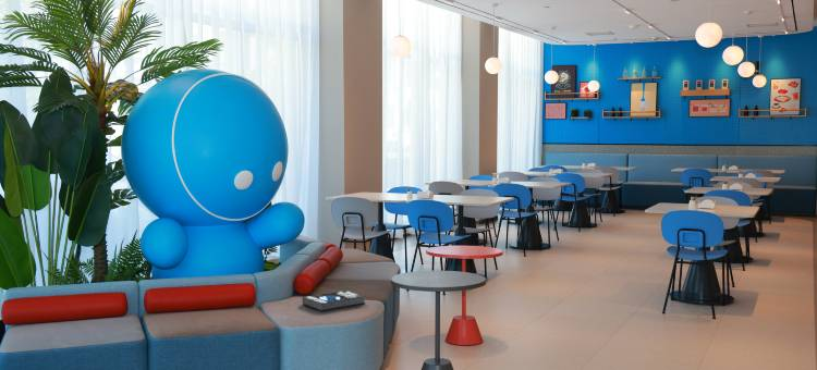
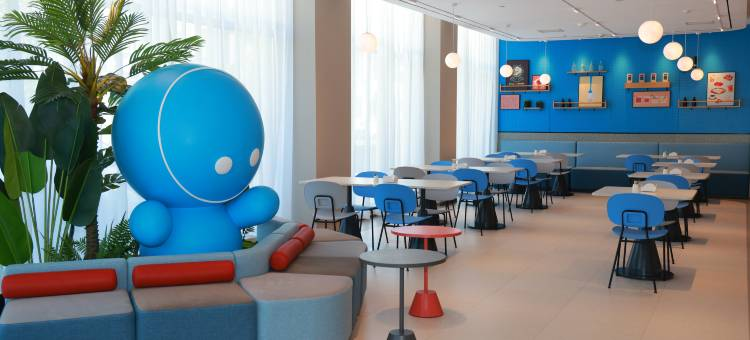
- book [302,289,366,312]
